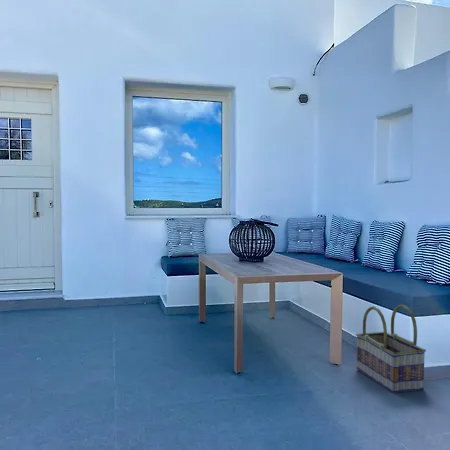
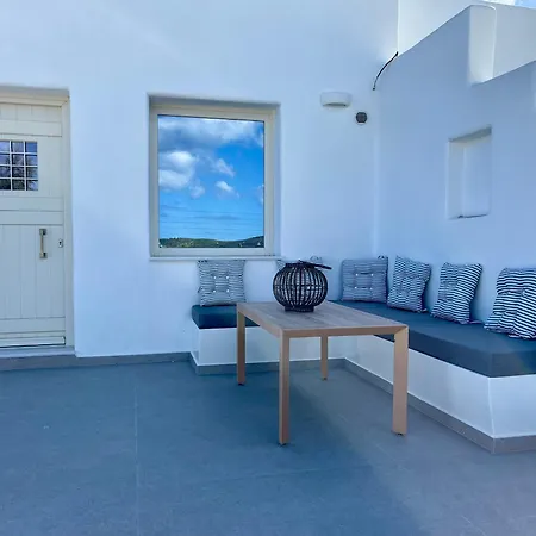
- basket [355,303,427,394]
